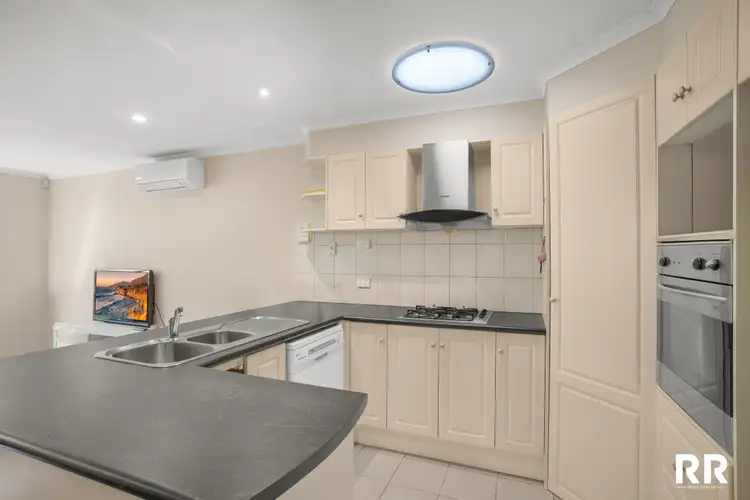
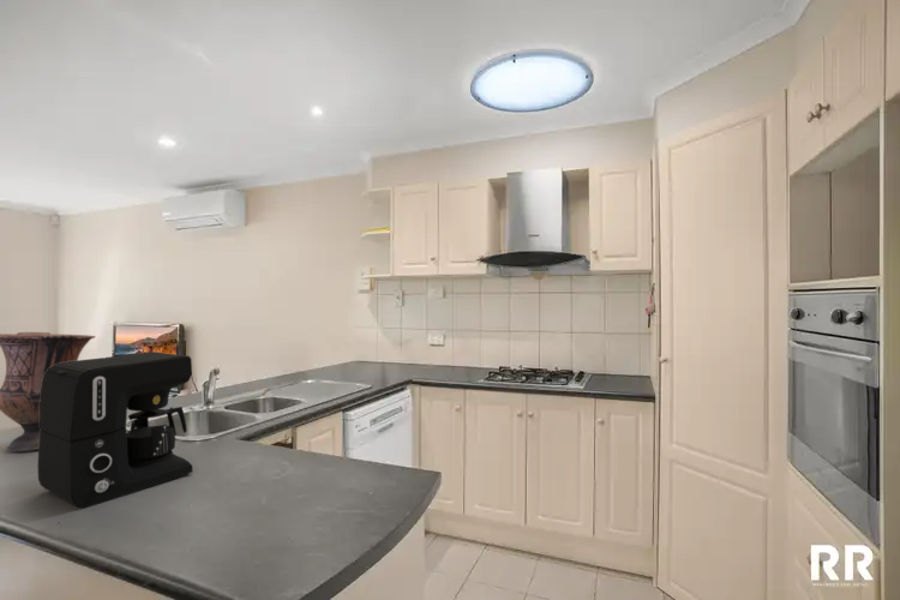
+ vase [0,331,96,452]
+ coffee maker [37,350,194,509]
